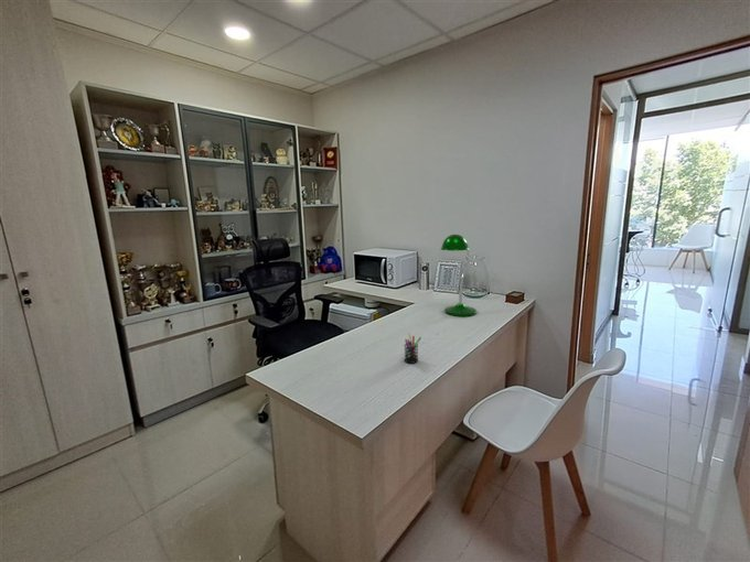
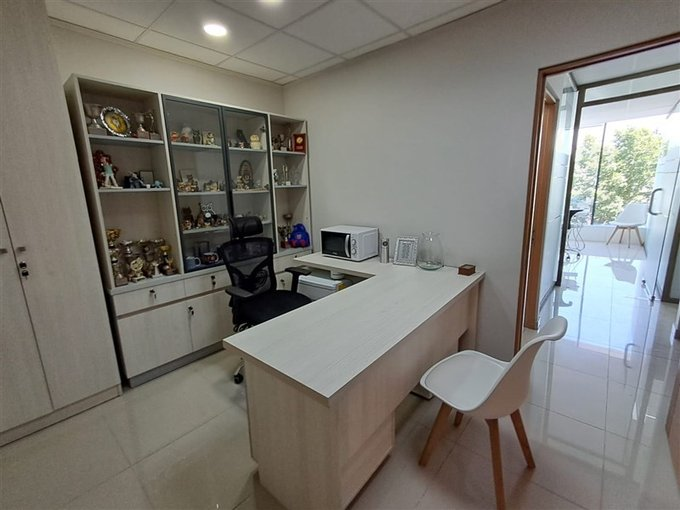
- pen holder [403,333,422,365]
- desk lamp [440,234,478,317]
